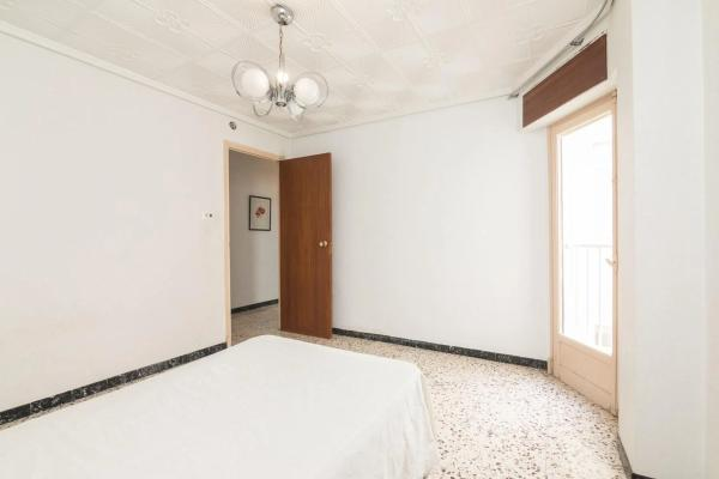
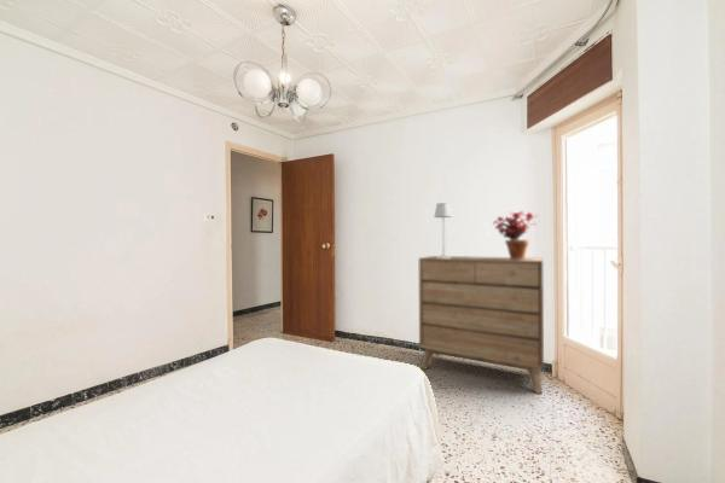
+ dresser [417,255,545,395]
+ table lamp [433,202,454,258]
+ potted plant [492,210,540,260]
